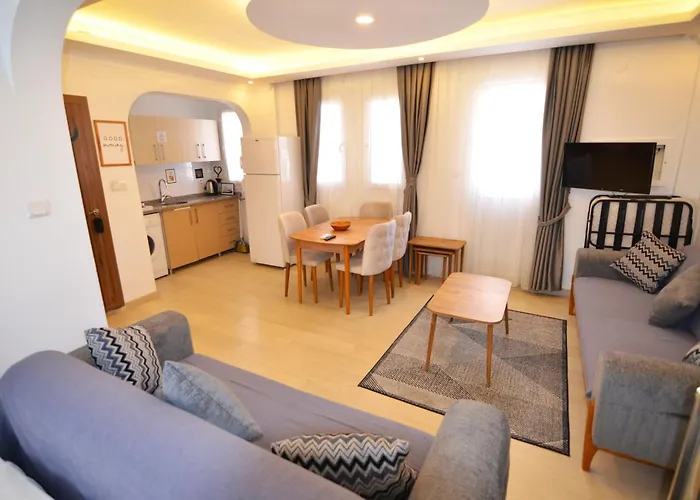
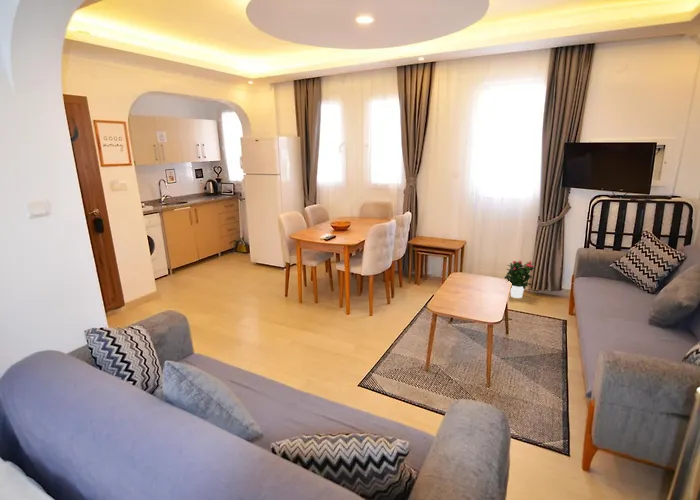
+ potted flower [503,260,536,299]
